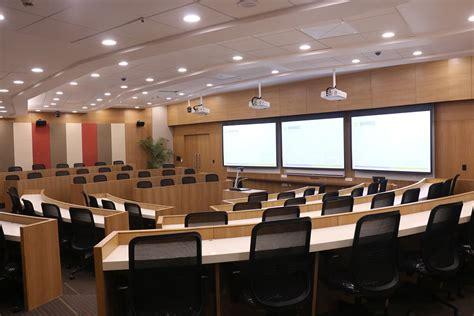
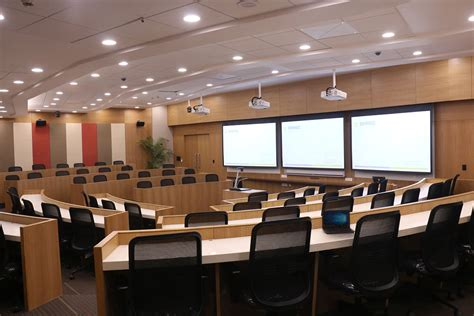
+ laptop [321,209,356,235]
